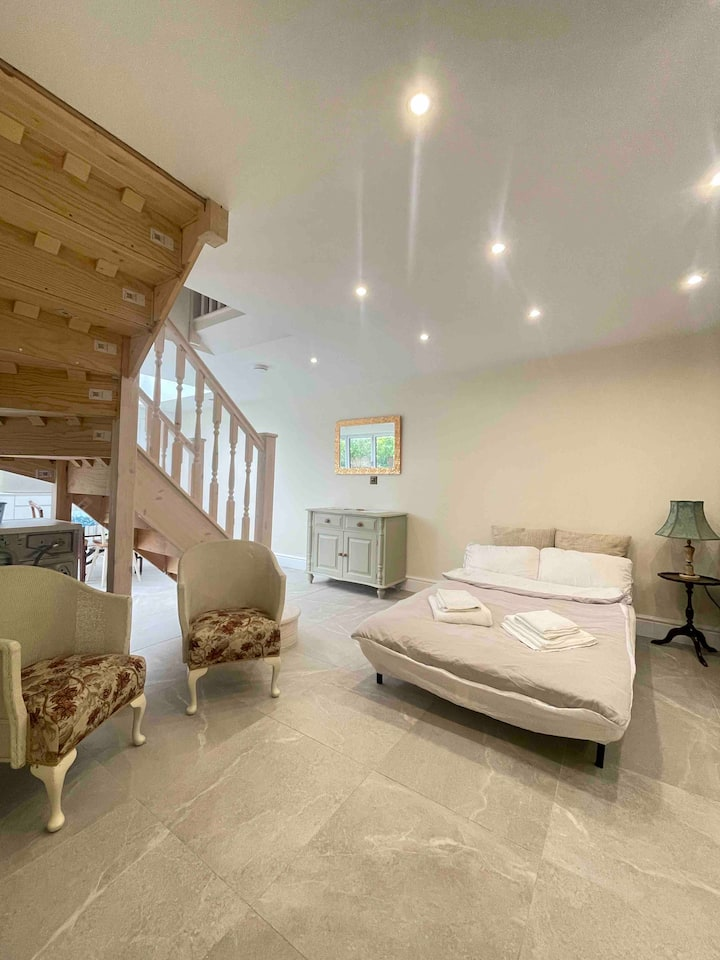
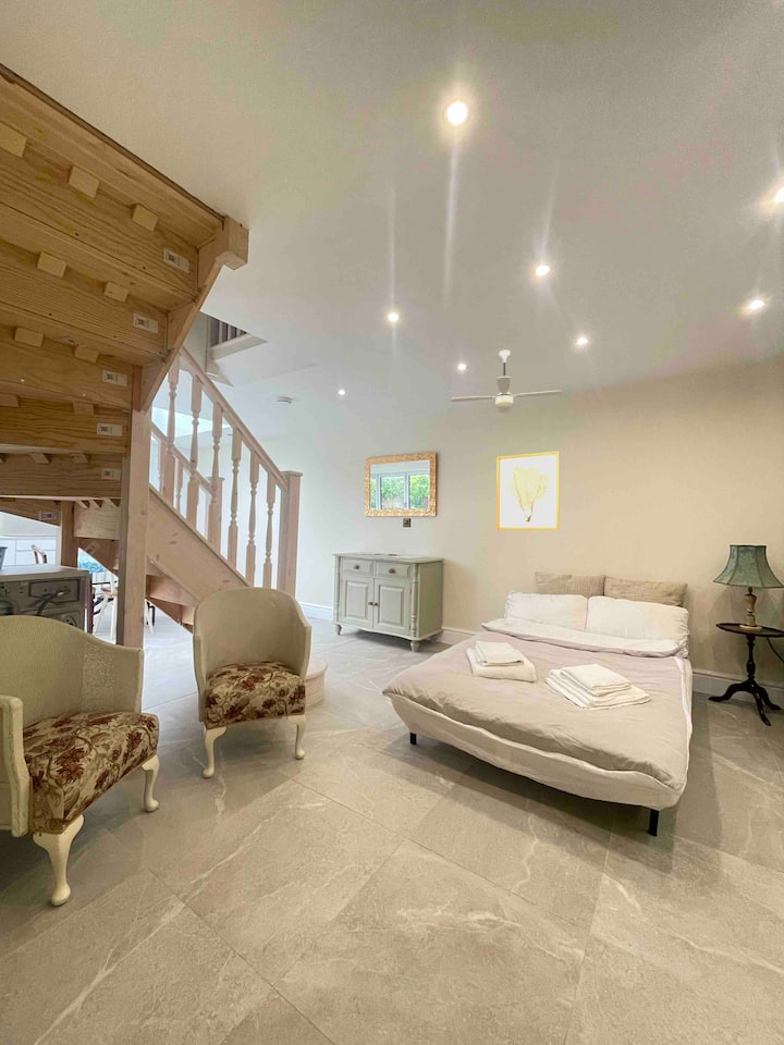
+ wall art [495,451,561,531]
+ ceiling fan [450,349,563,414]
